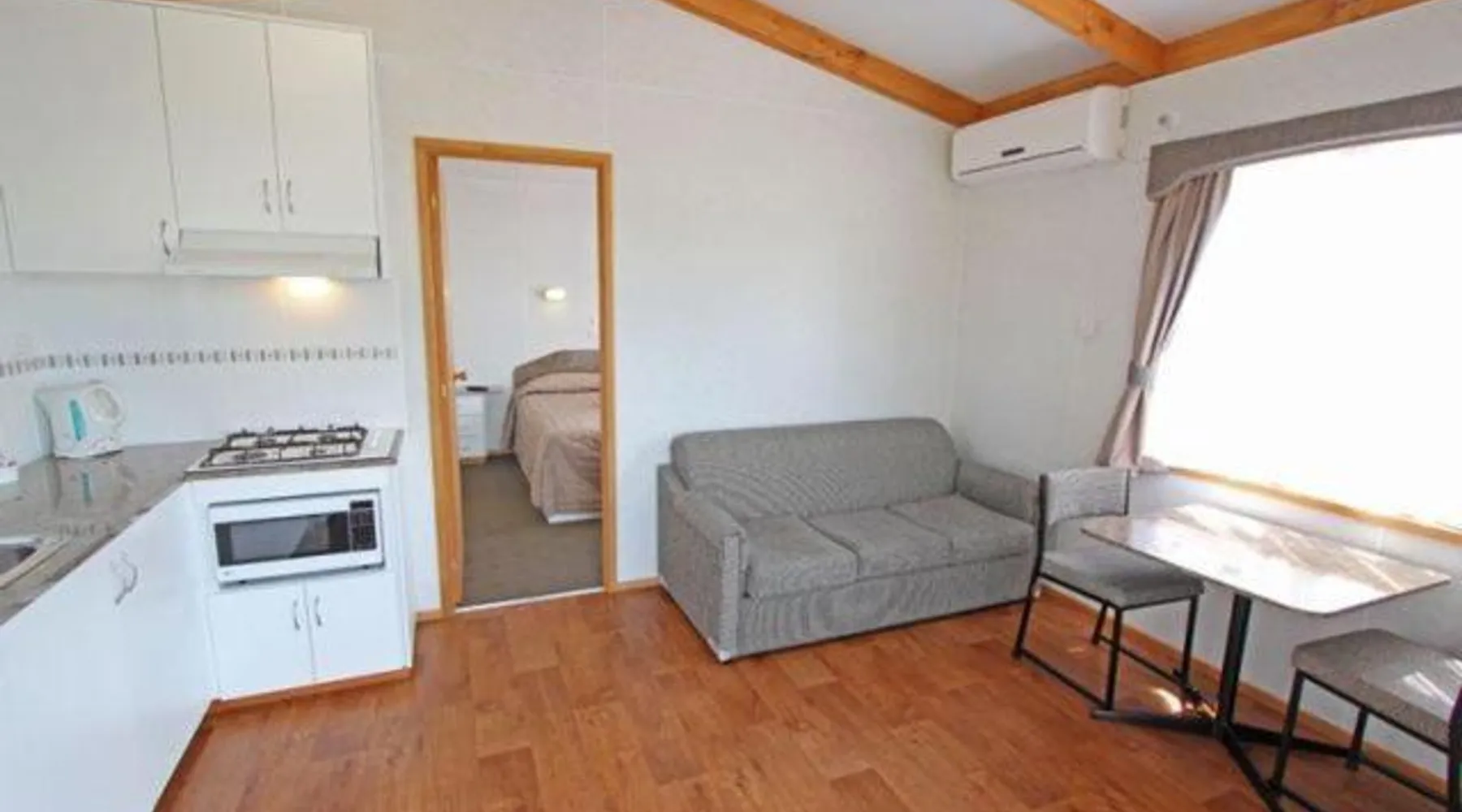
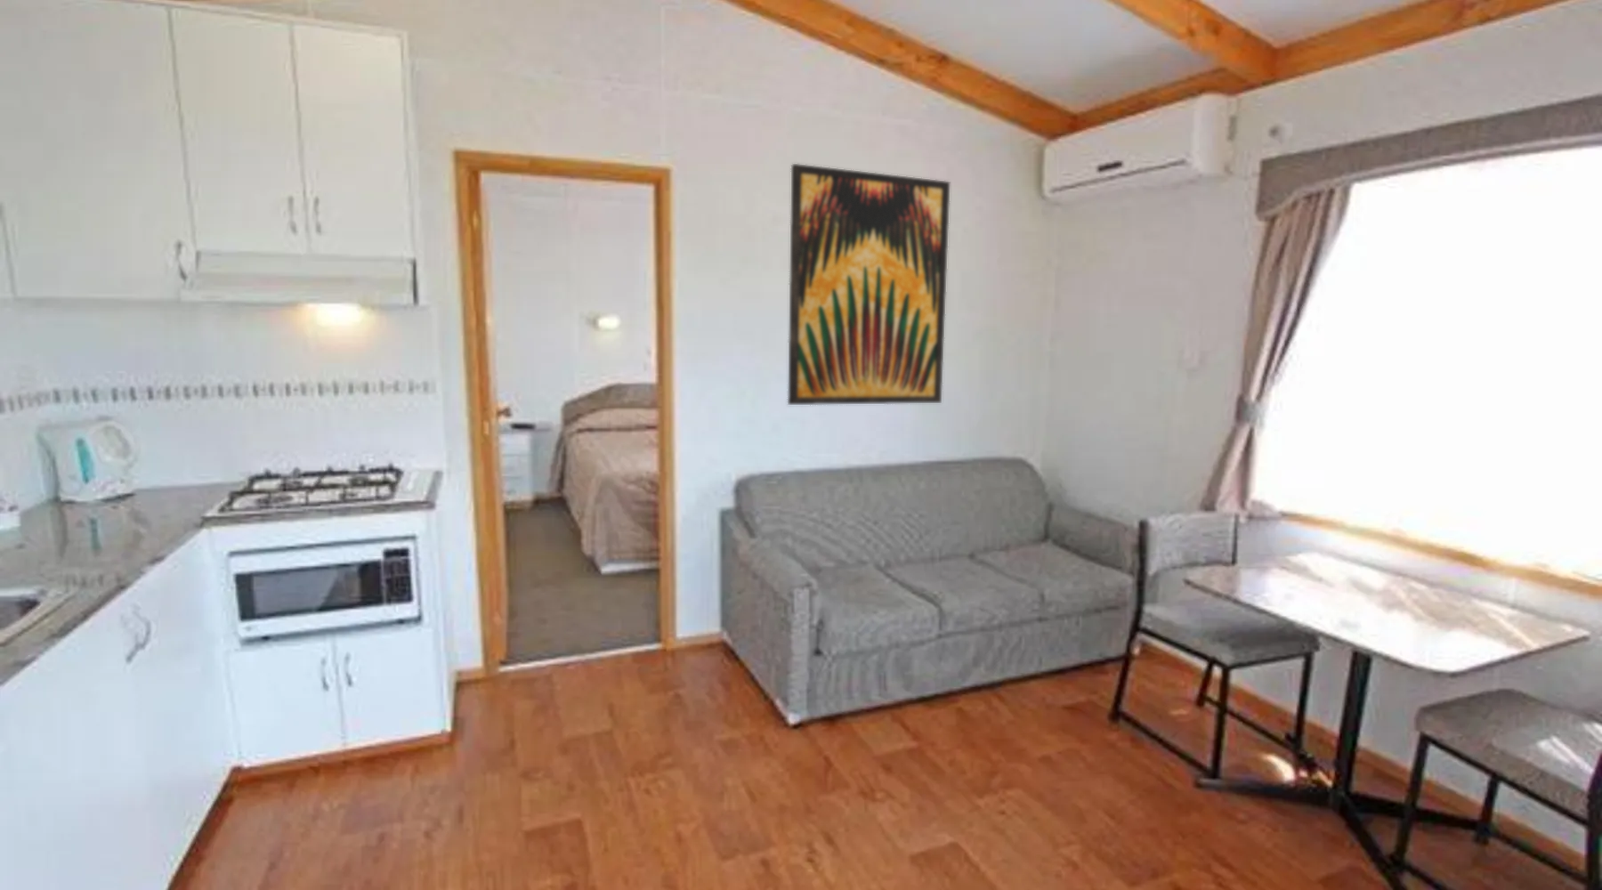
+ wall art [787,163,950,406]
